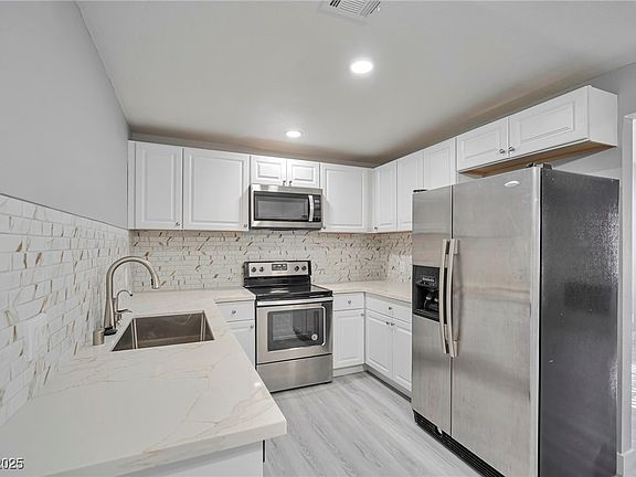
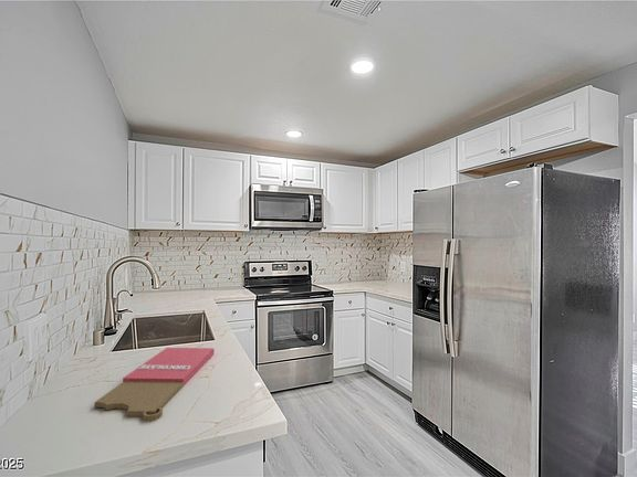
+ cutting board [93,347,216,422]
